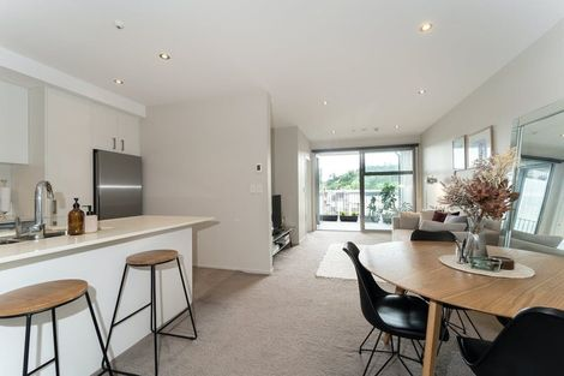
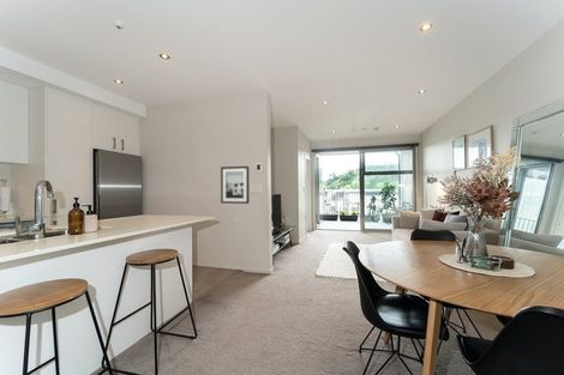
+ wall art [220,165,250,205]
